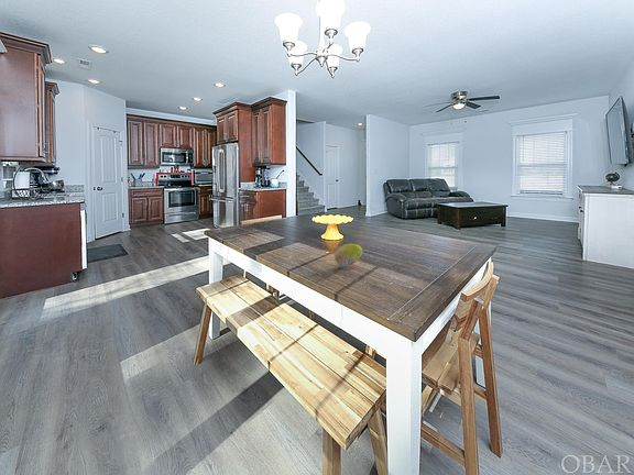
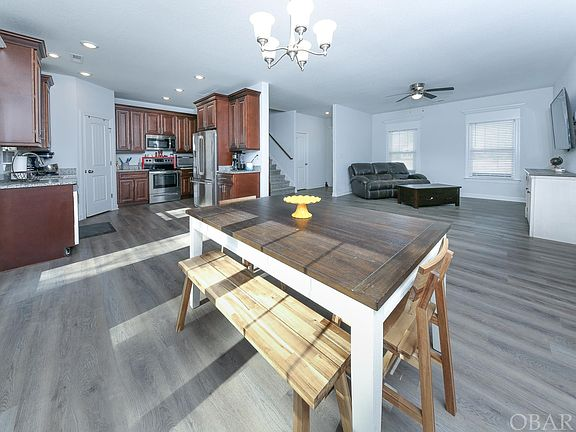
- fruit [334,243,363,268]
